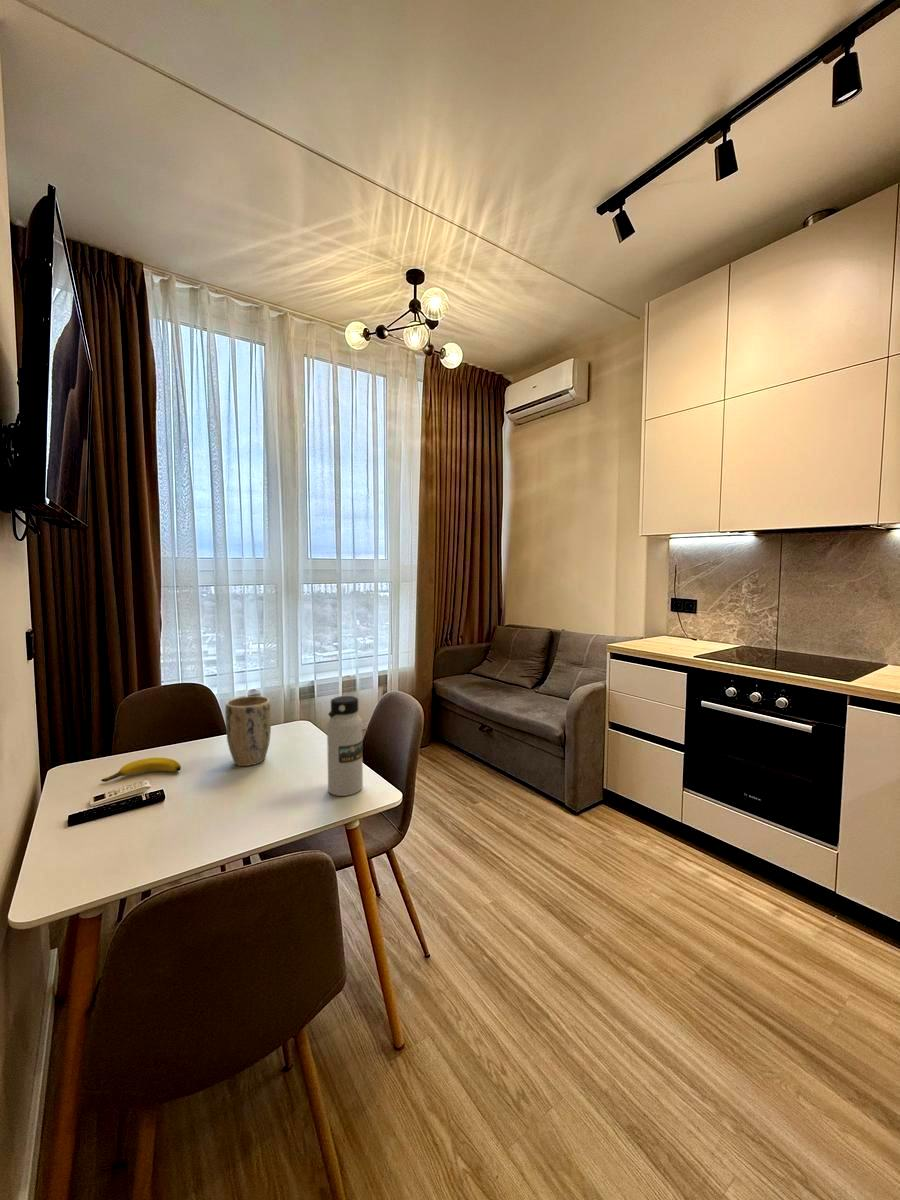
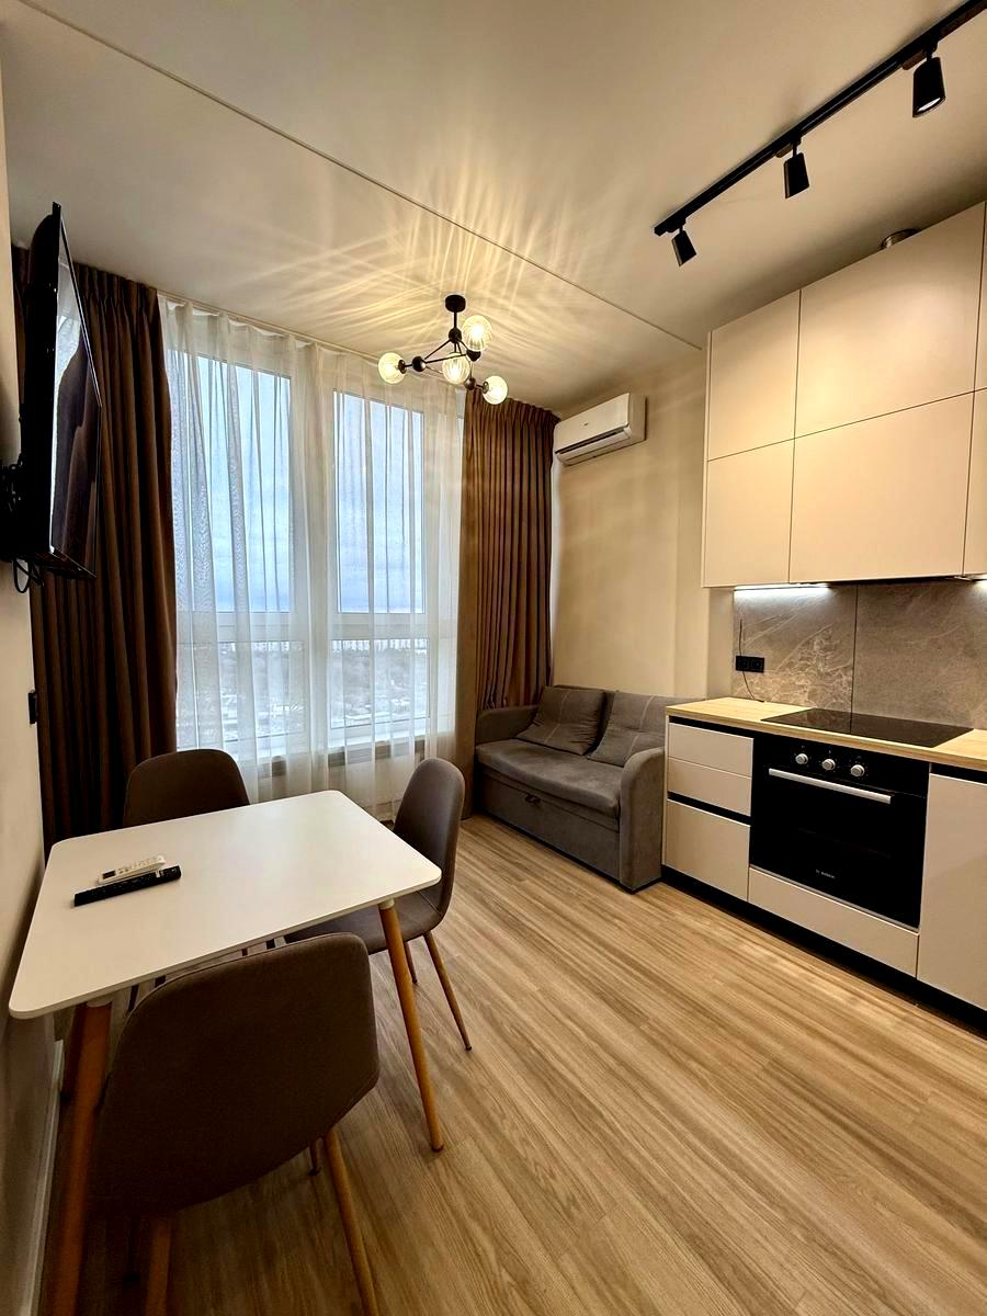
- plant pot [224,695,272,767]
- water bottle [326,695,364,797]
- banana [100,756,182,783]
